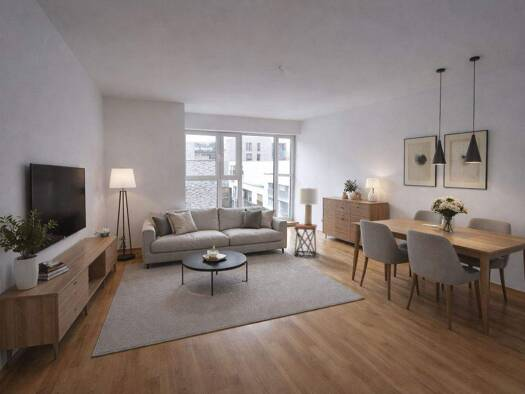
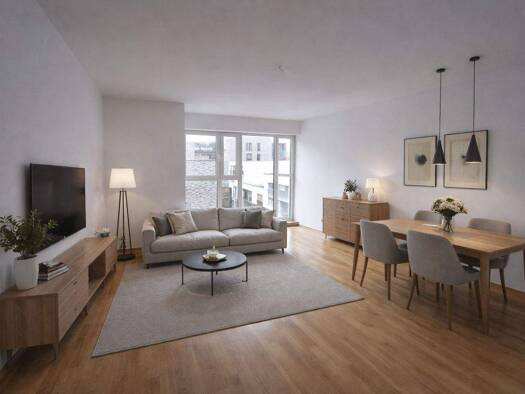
- lamp [298,187,319,226]
- stool [293,223,318,258]
